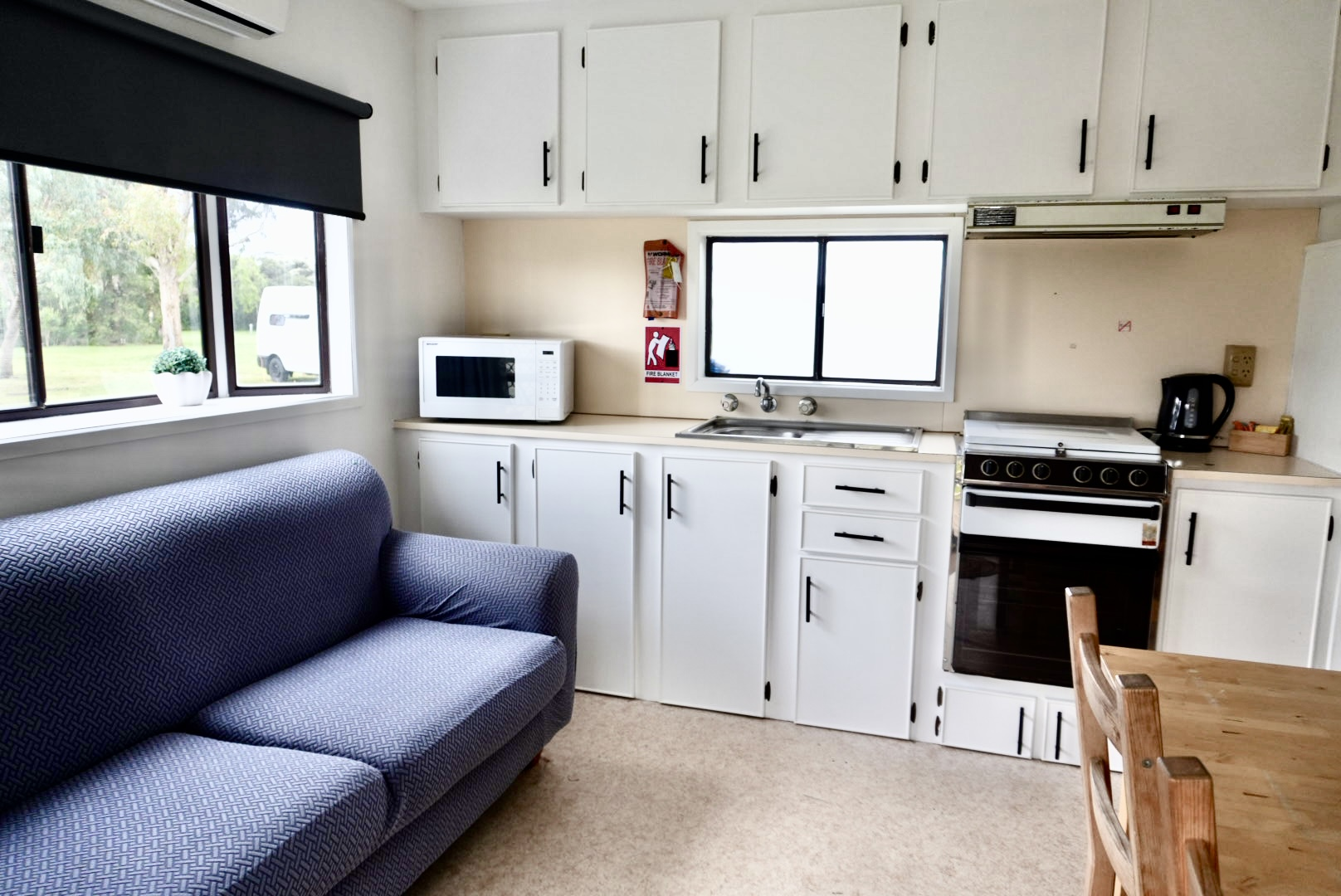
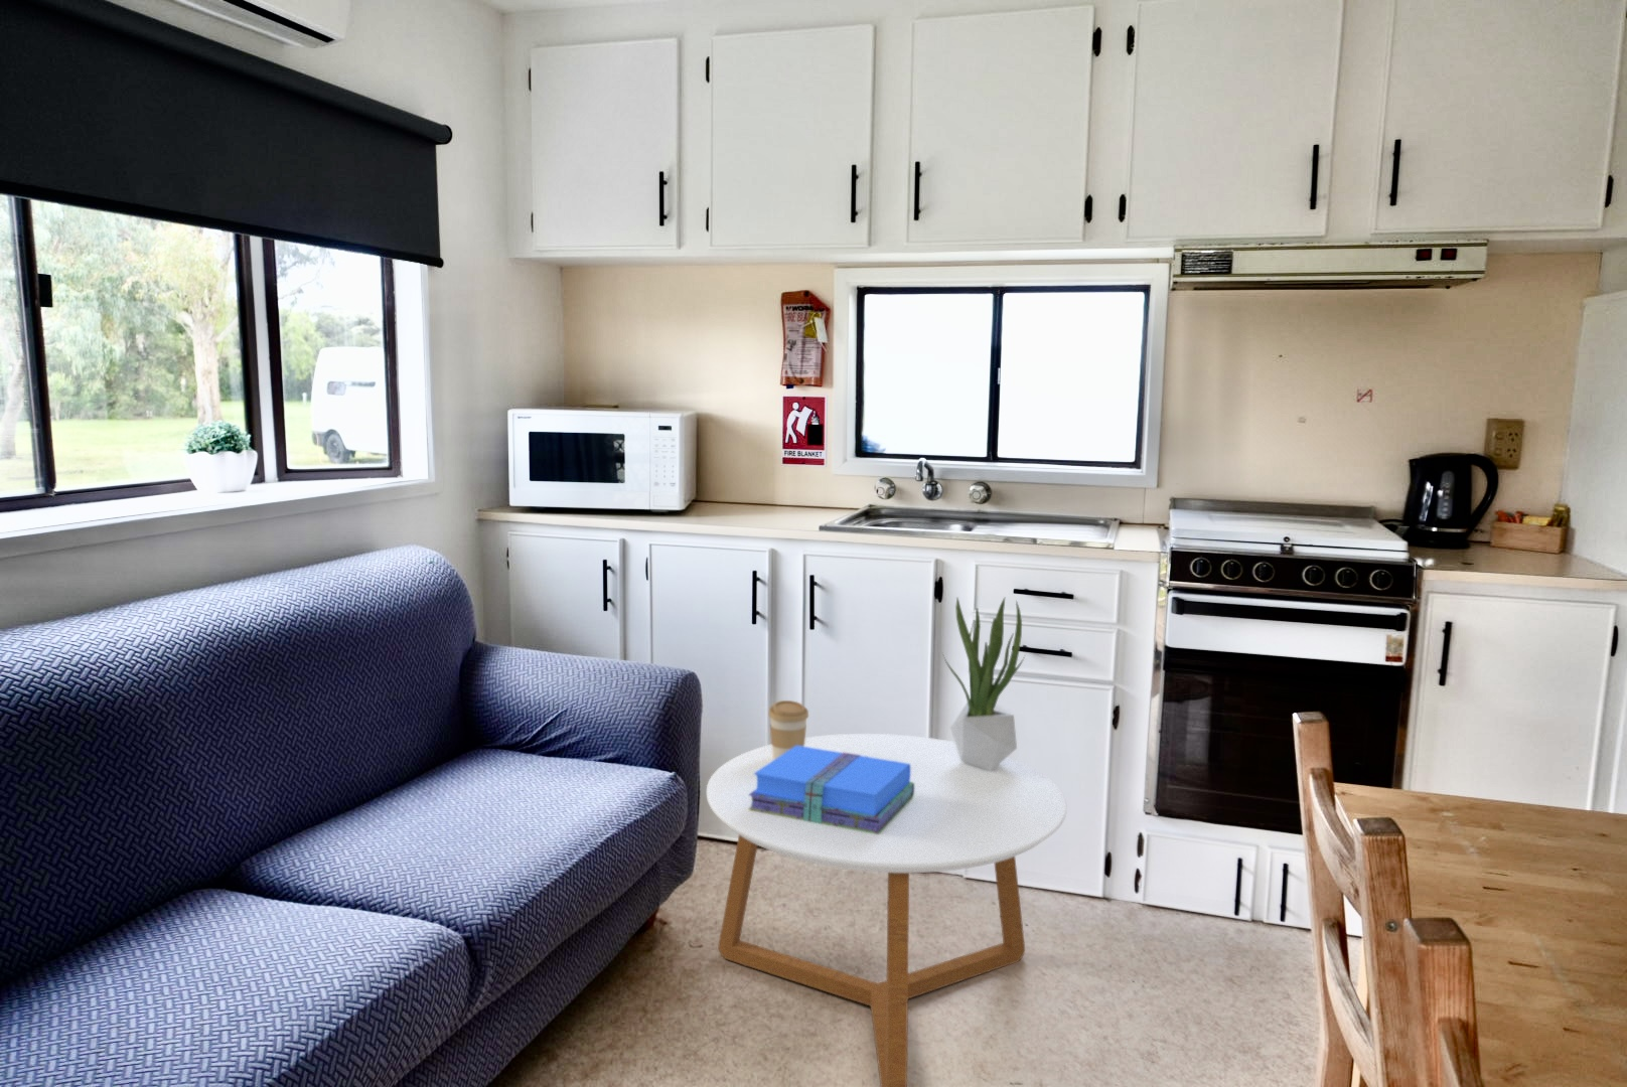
+ books [749,746,914,833]
+ potted plant [942,596,1026,772]
+ coffee cup [767,700,809,759]
+ coffee table [706,733,1068,1087]
